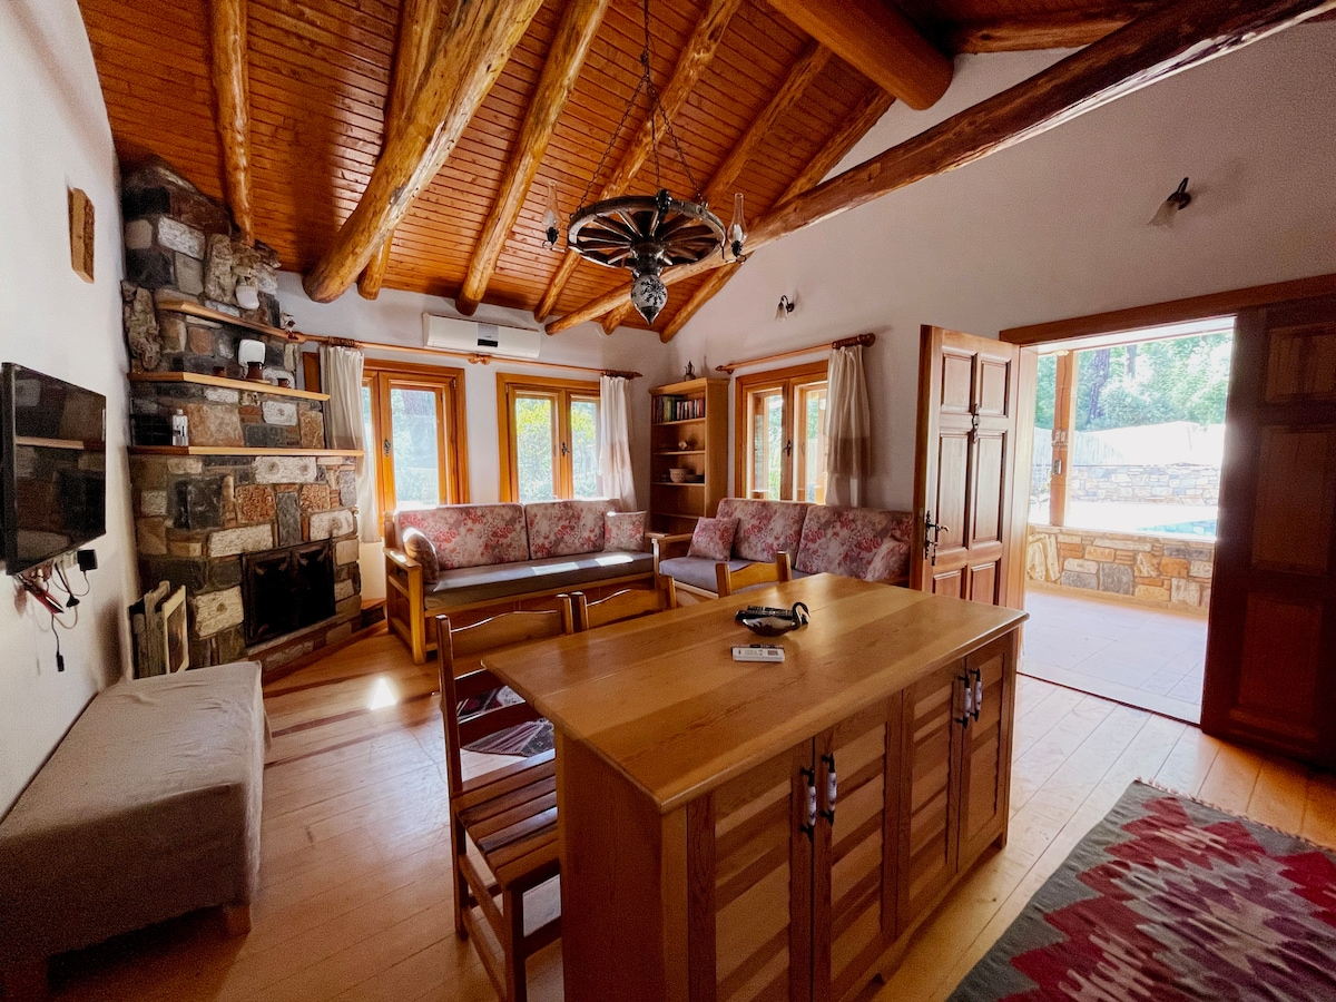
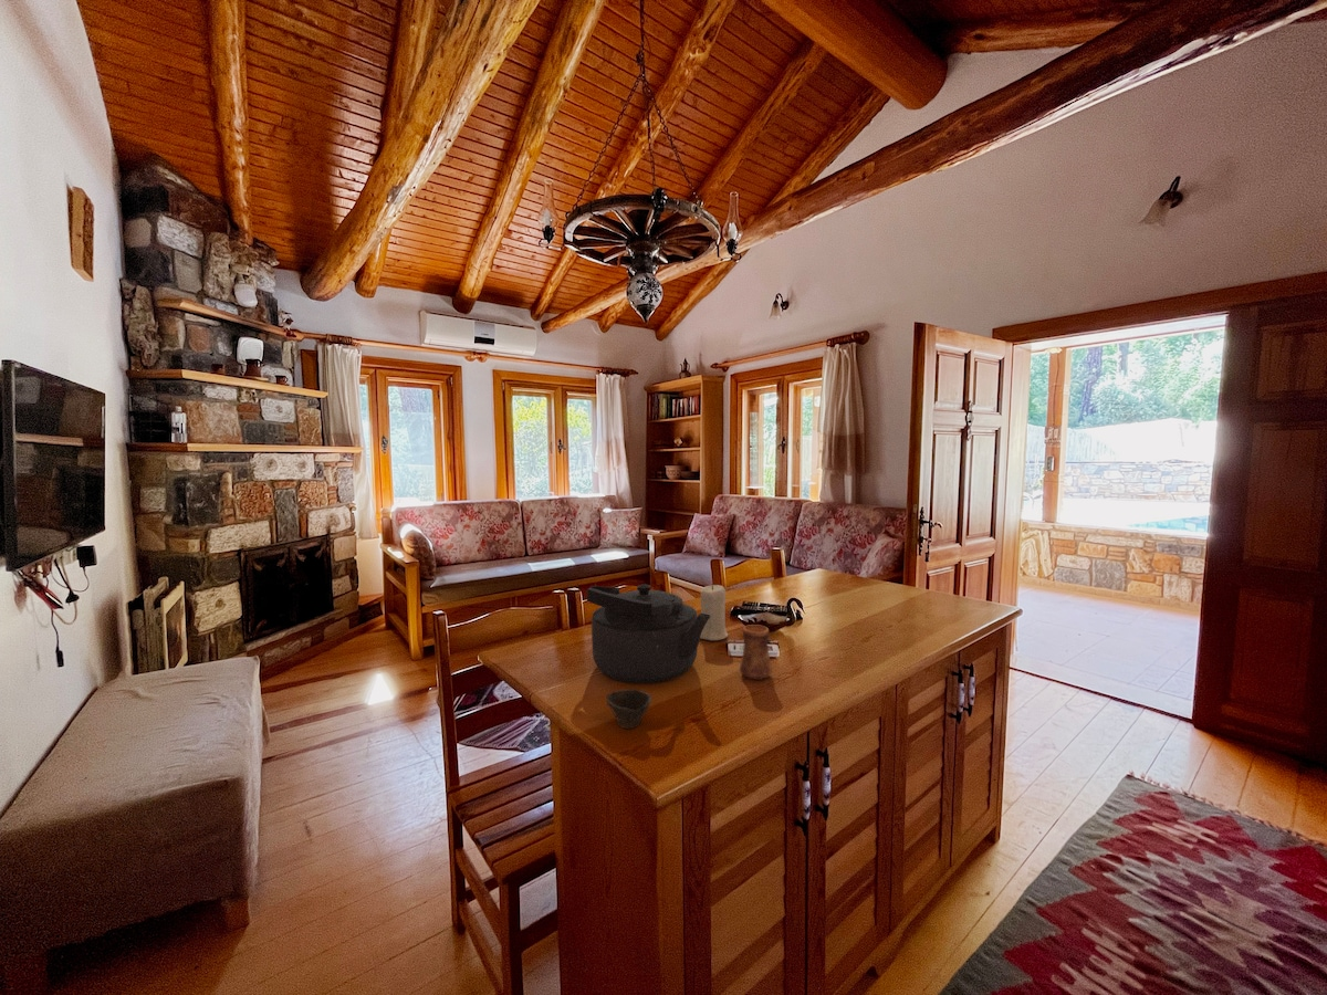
+ candle [700,583,729,641]
+ cup [739,624,773,681]
+ cup [605,688,652,730]
+ kettle [586,583,711,684]
